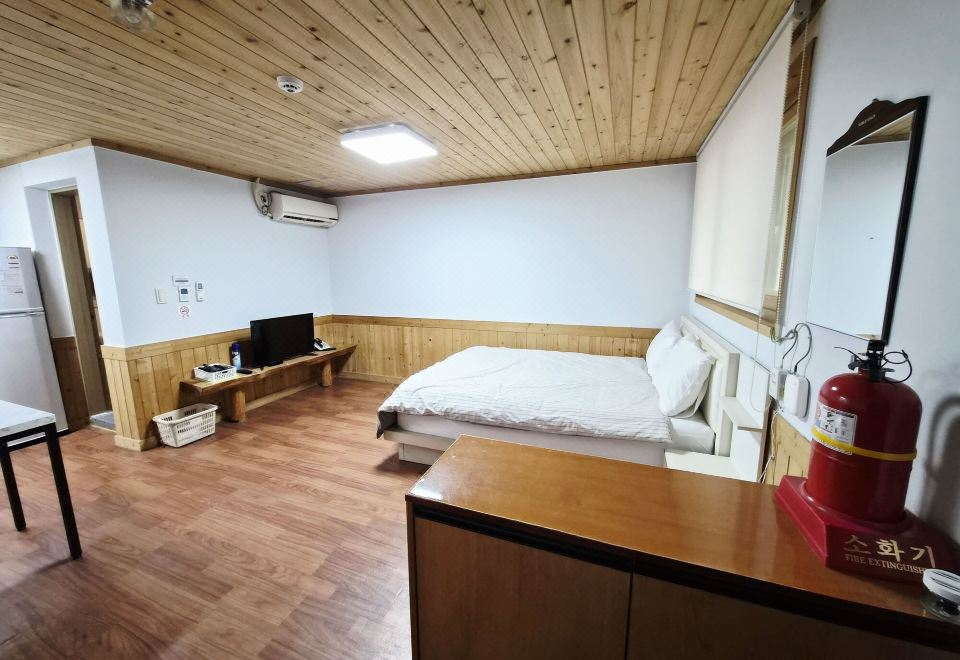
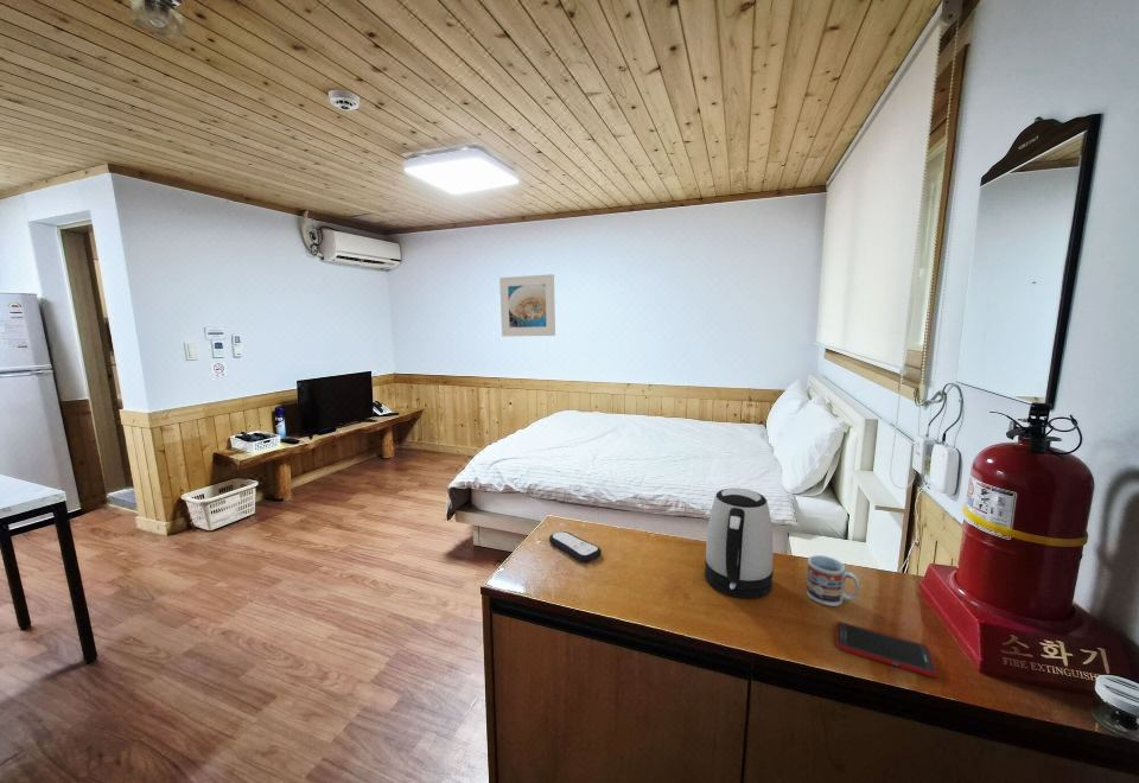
+ remote control [548,530,603,564]
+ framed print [498,273,556,337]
+ kettle [704,488,775,600]
+ cell phone [834,620,937,677]
+ cup [806,554,861,607]
